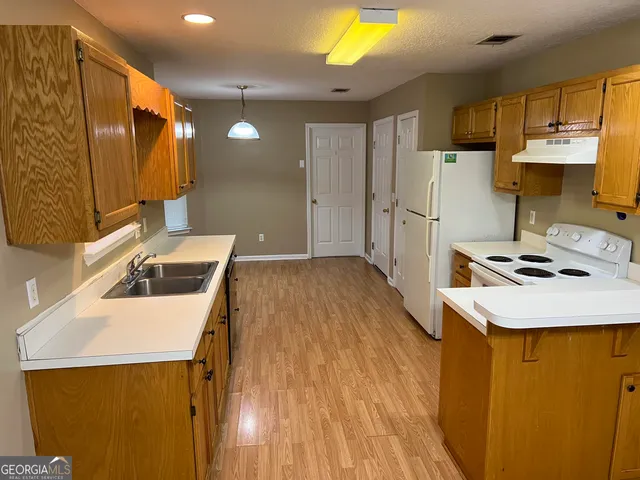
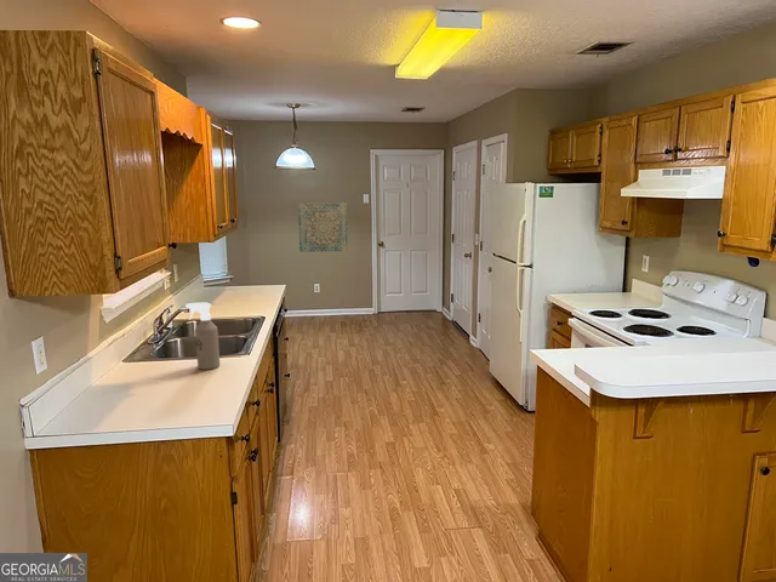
+ spray bottle [184,301,221,371]
+ wall art [297,201,349,253]
